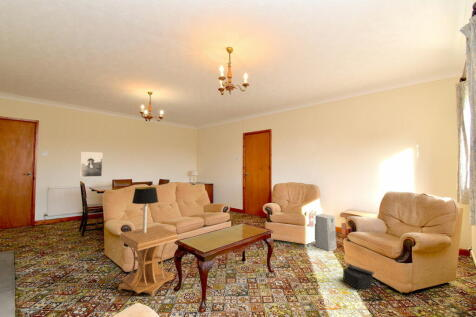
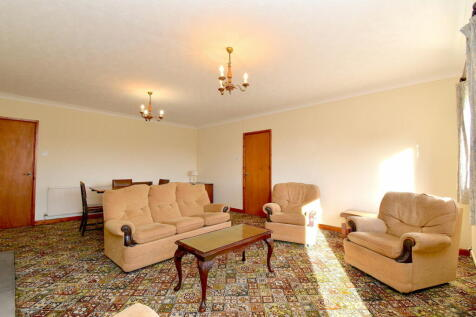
- speaker [342,264,375,290]
- side table [117,225,179,297]
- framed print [79,151,104,178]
- table lamp [131,186,159,233]
- air purifier [314,213,338,252]
